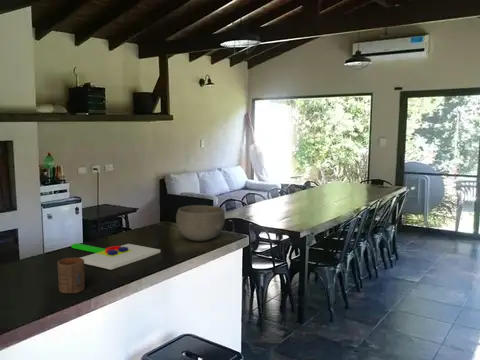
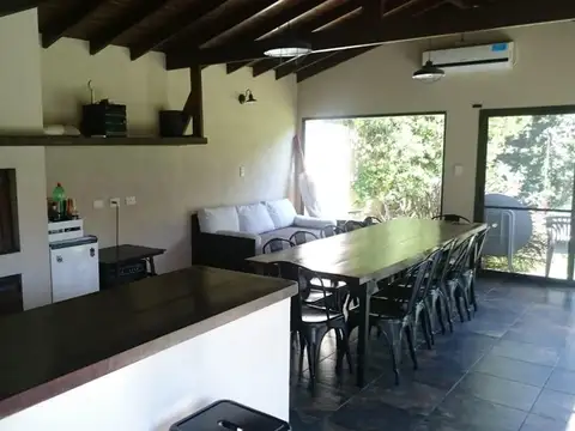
- bowl [175,204,226,242]
- cup [57,257,86,294]
- chopping board [71,242,161,271]
